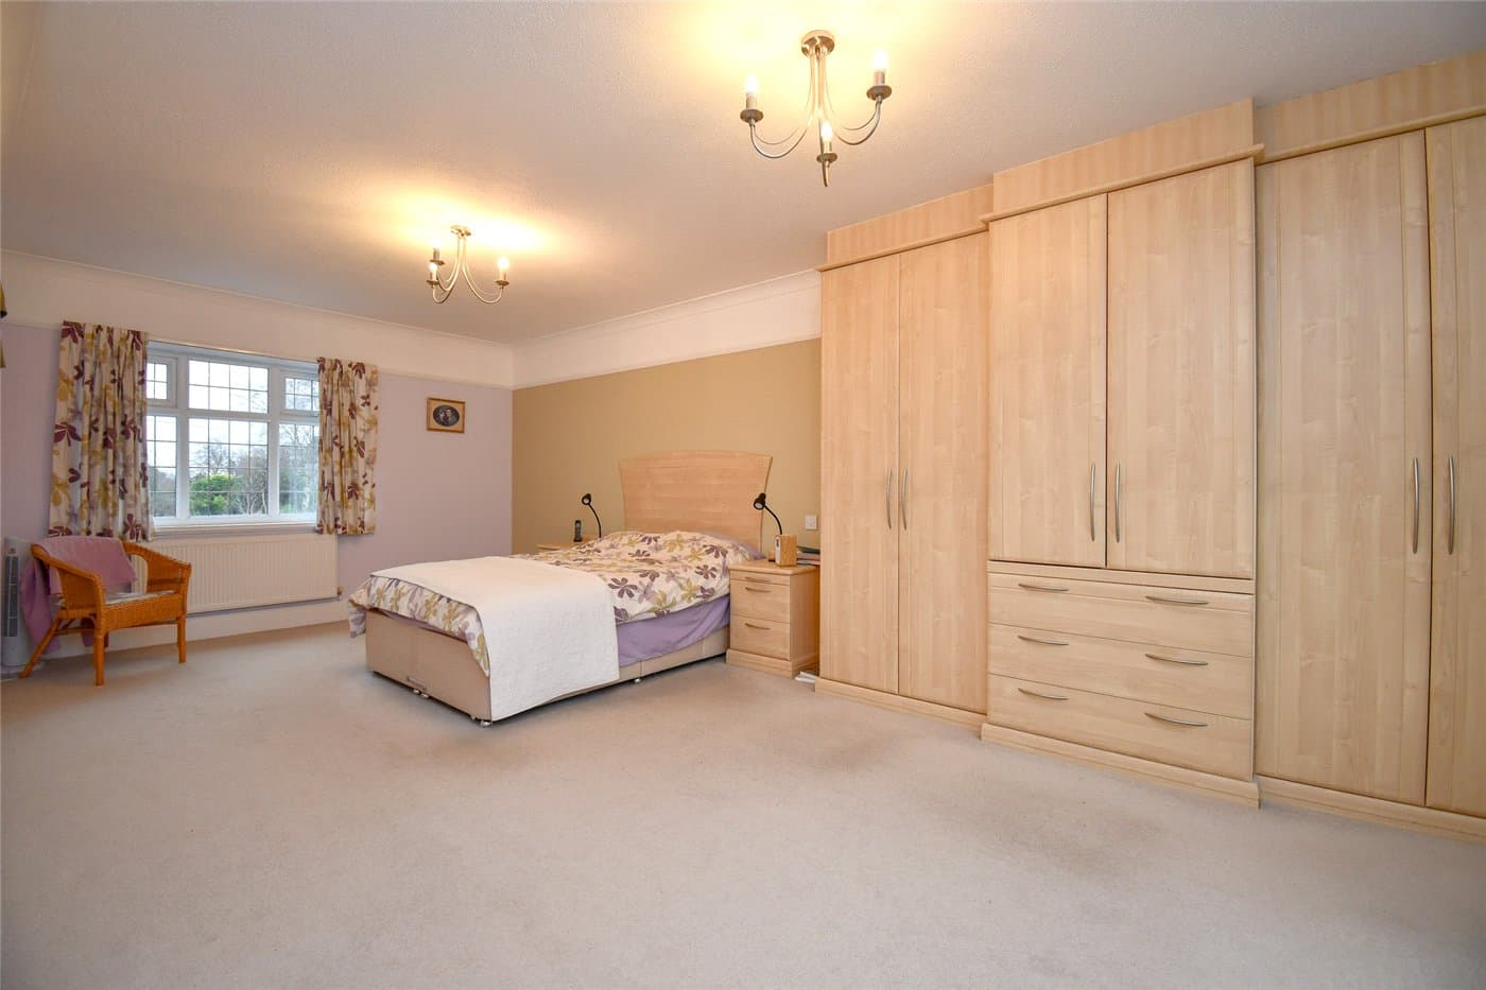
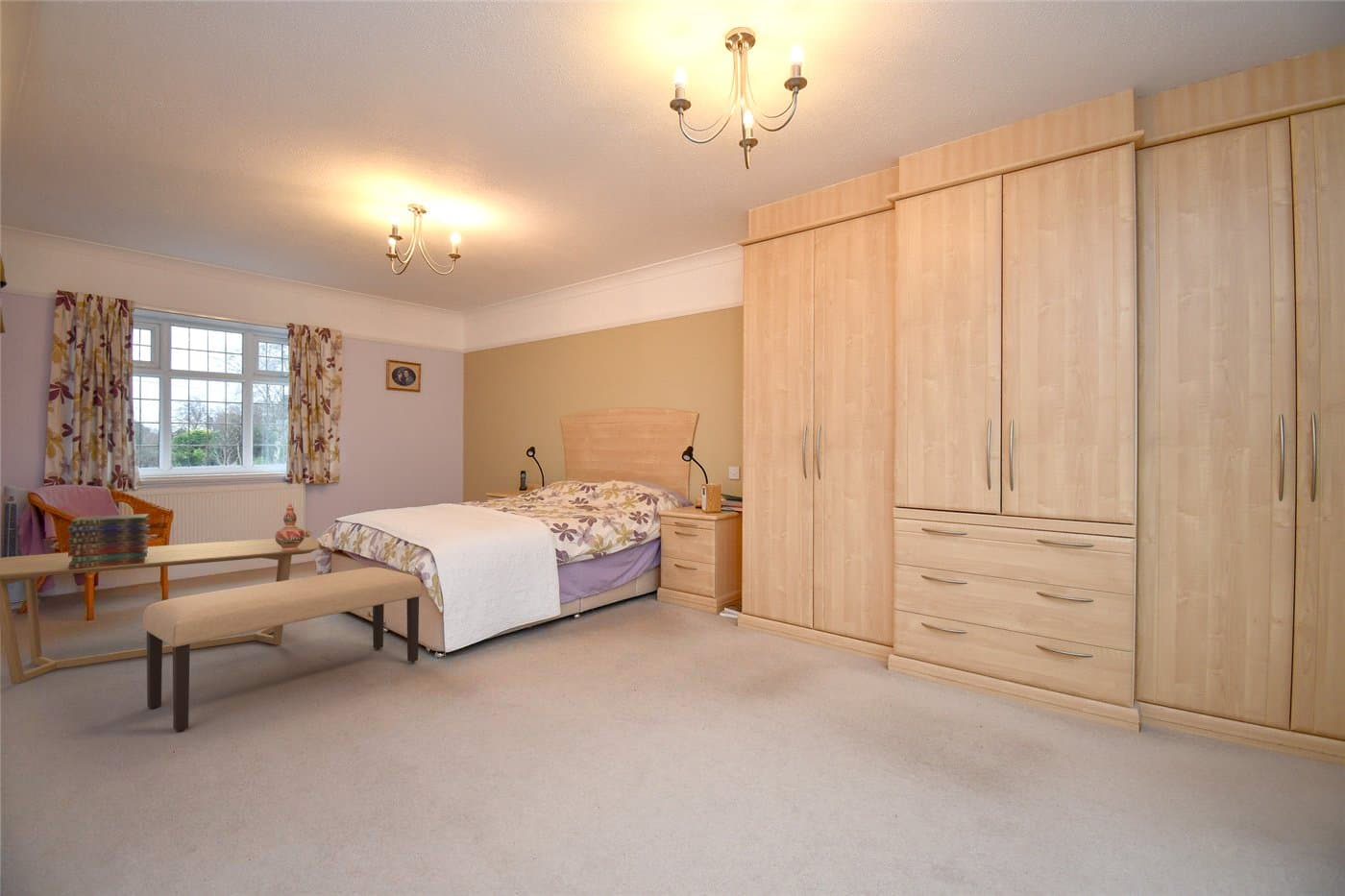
+ decorative vase [274,502,306,550]
+ bench [141,567,423,732]
+ coffee table [0,536,320,685]
+ book stack [66,513,152,569]
